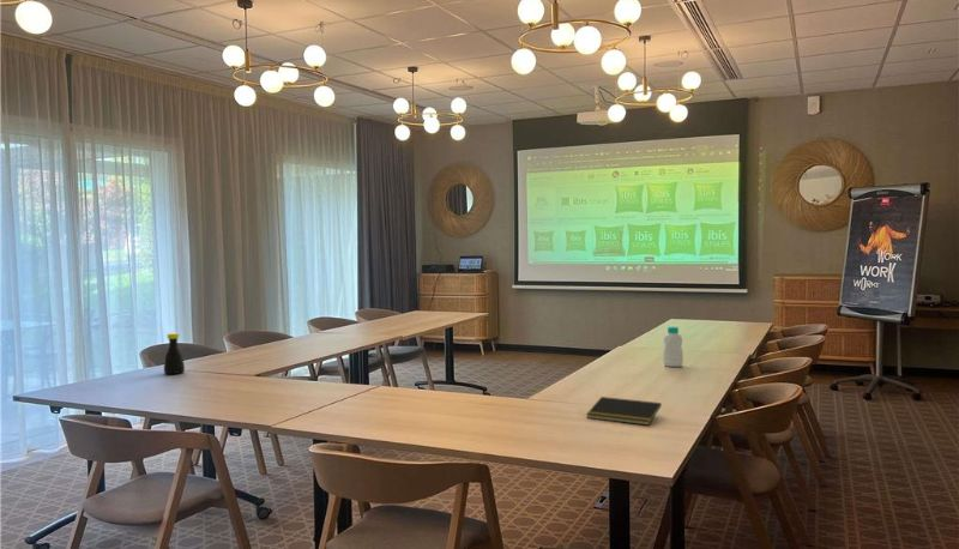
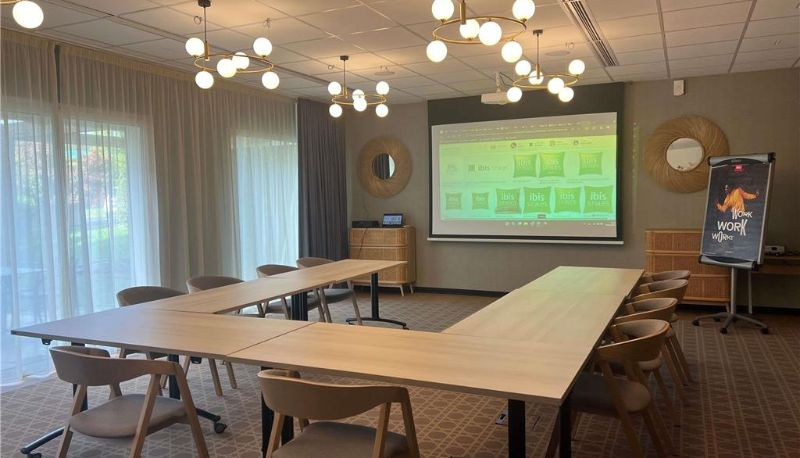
- bottle [163,332,186,375]
- bottle [662,325,684,368]
- notepad [585,396,663,427]
